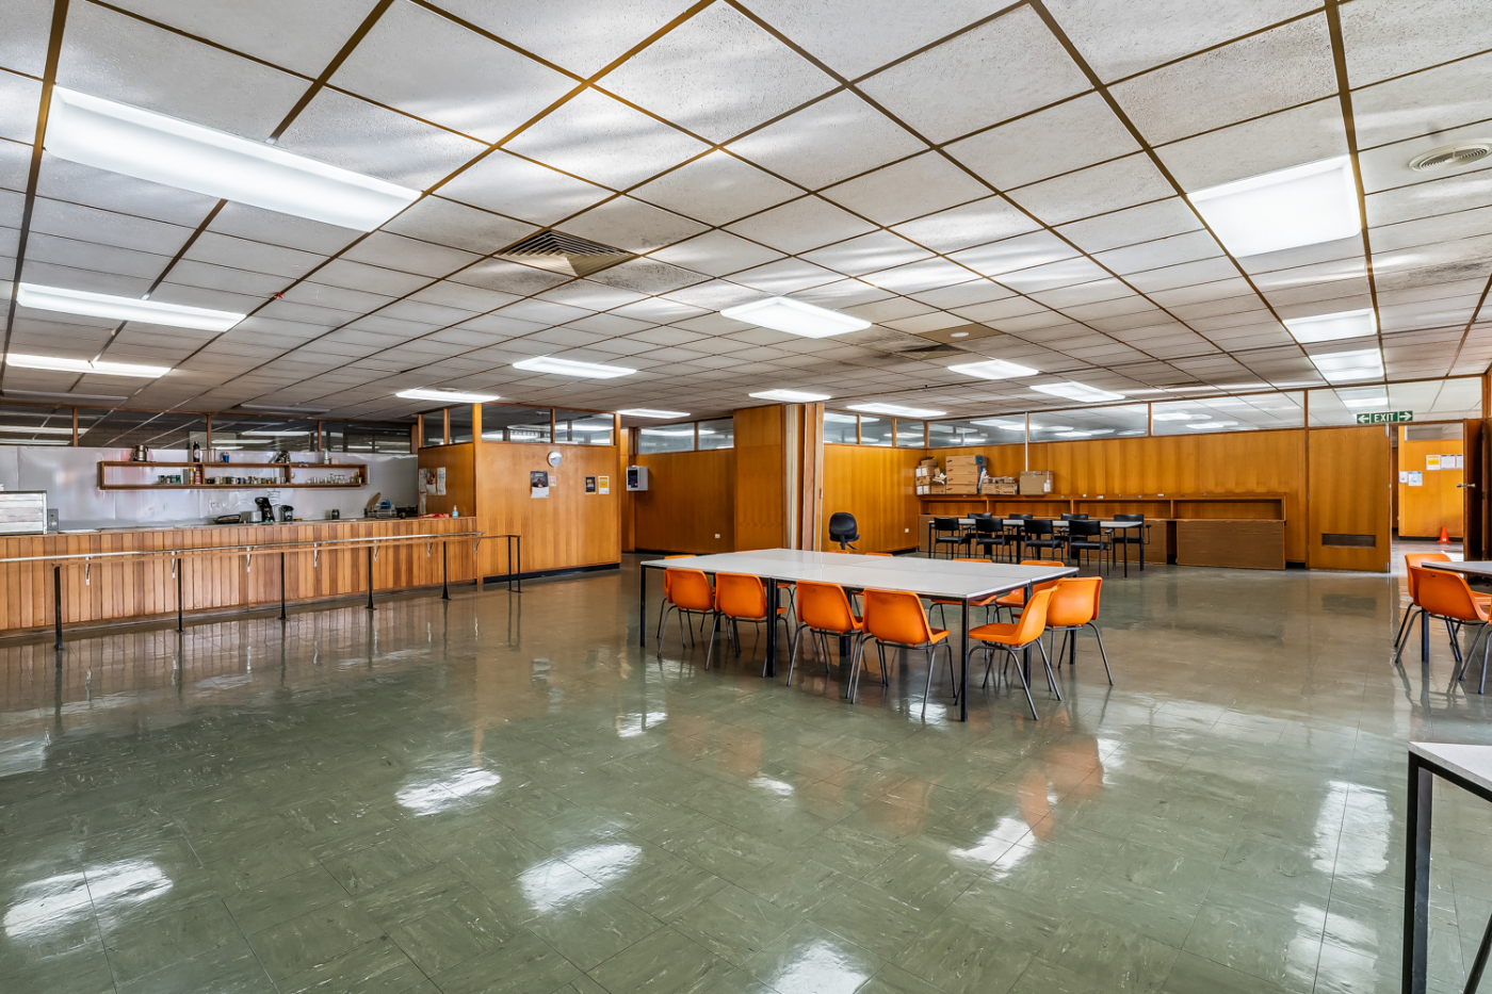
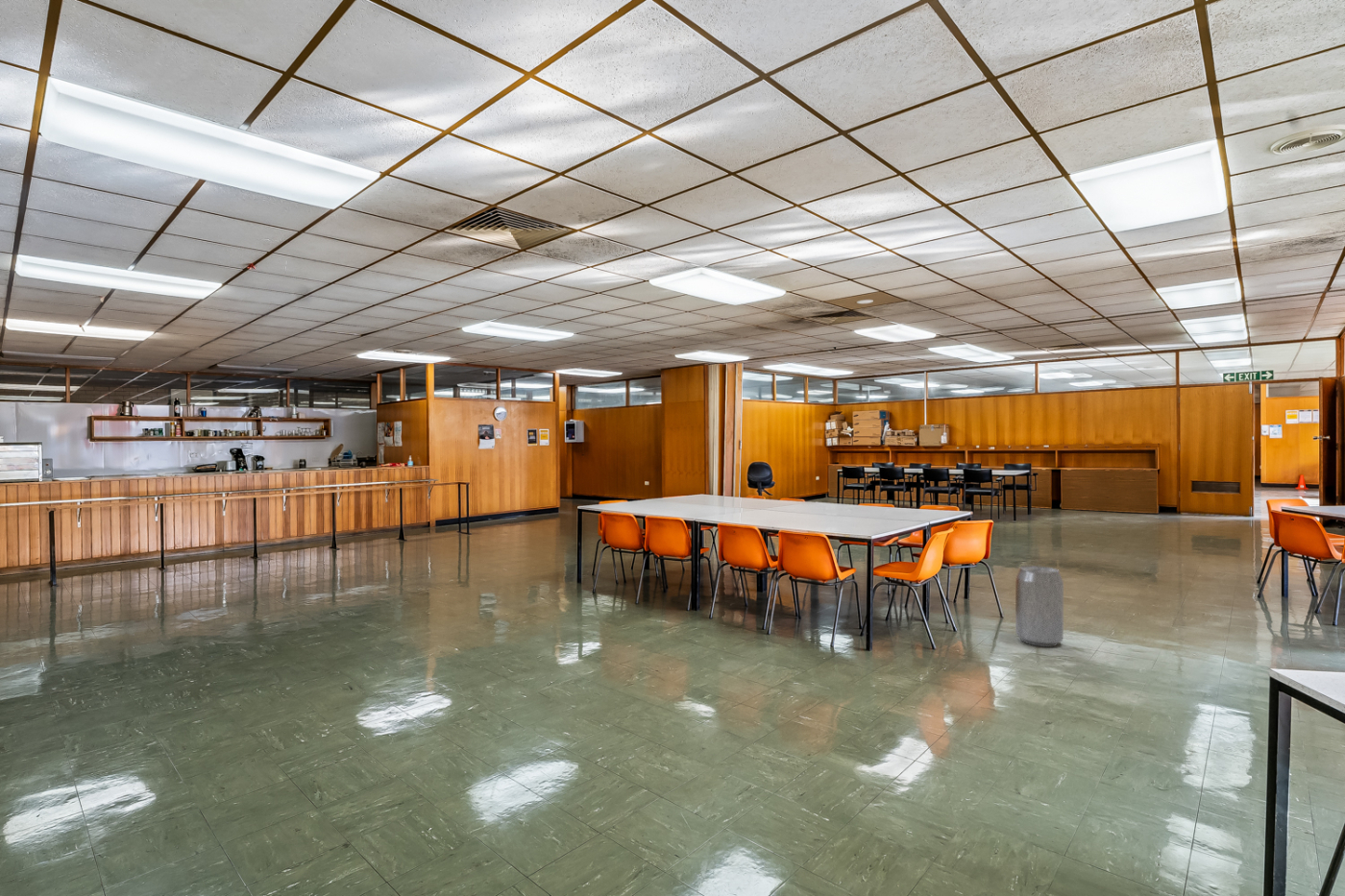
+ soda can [1015,565,1064,648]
